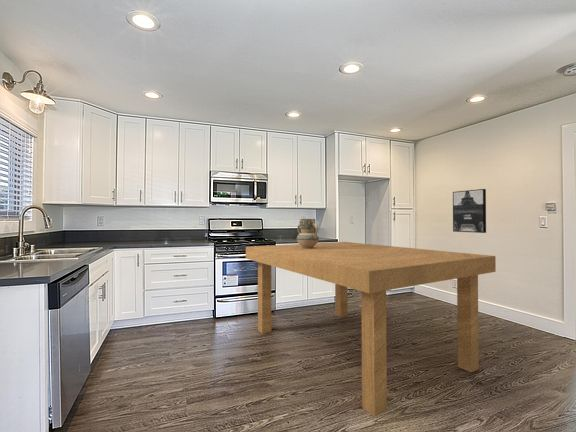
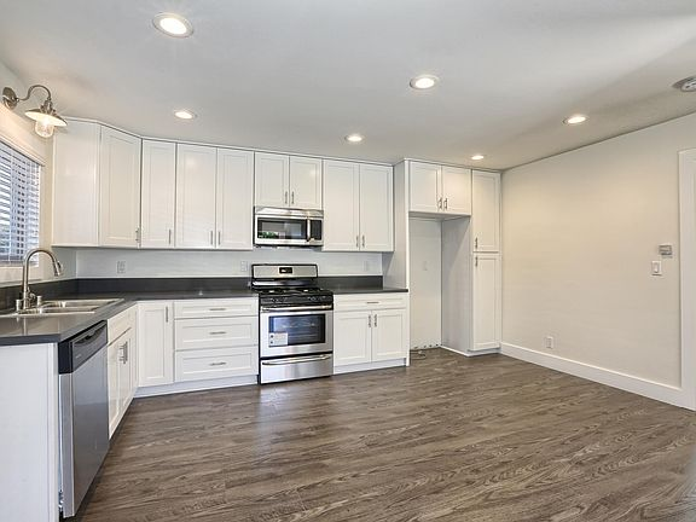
- ceramic jug [296,218,320,249]
- wall art [452,188,487,234]
- dining table [245,241,497,417]
